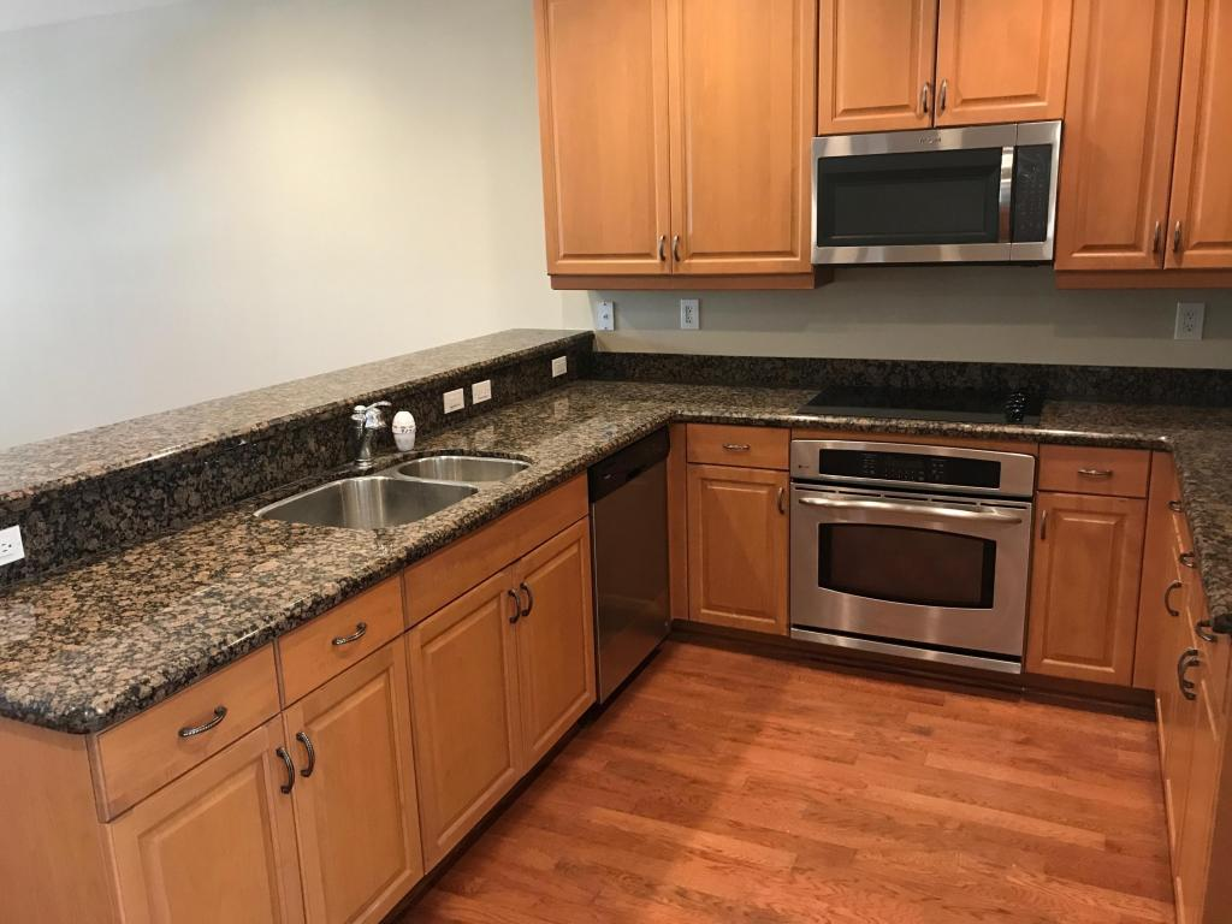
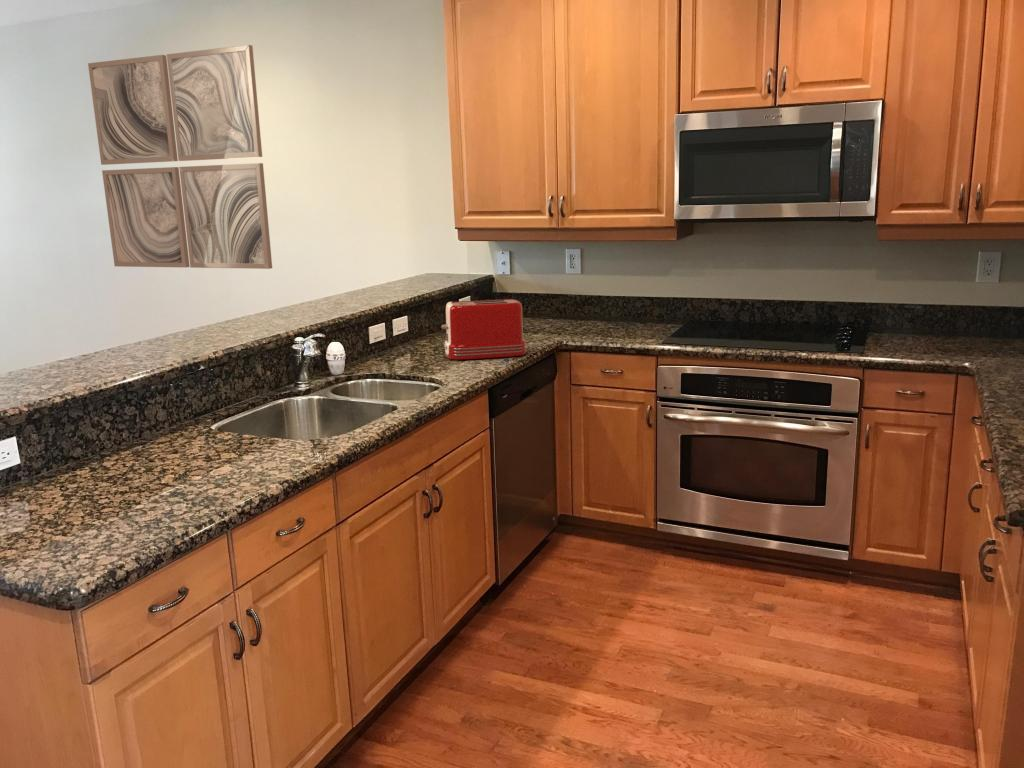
+ wall art [87,44,273,270]
+ toaster [441,298,527,361]
